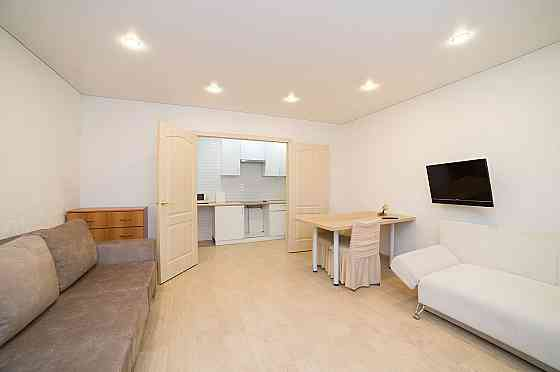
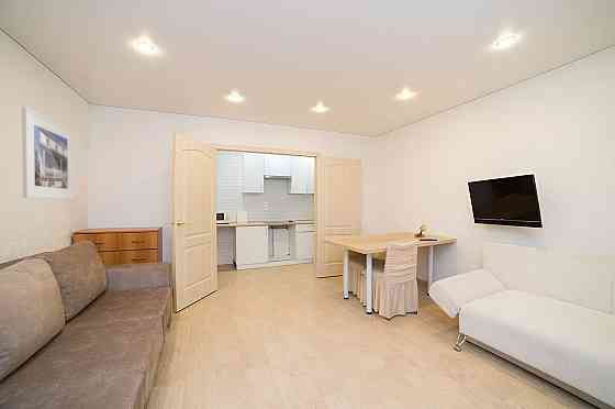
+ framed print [21,106,75,200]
